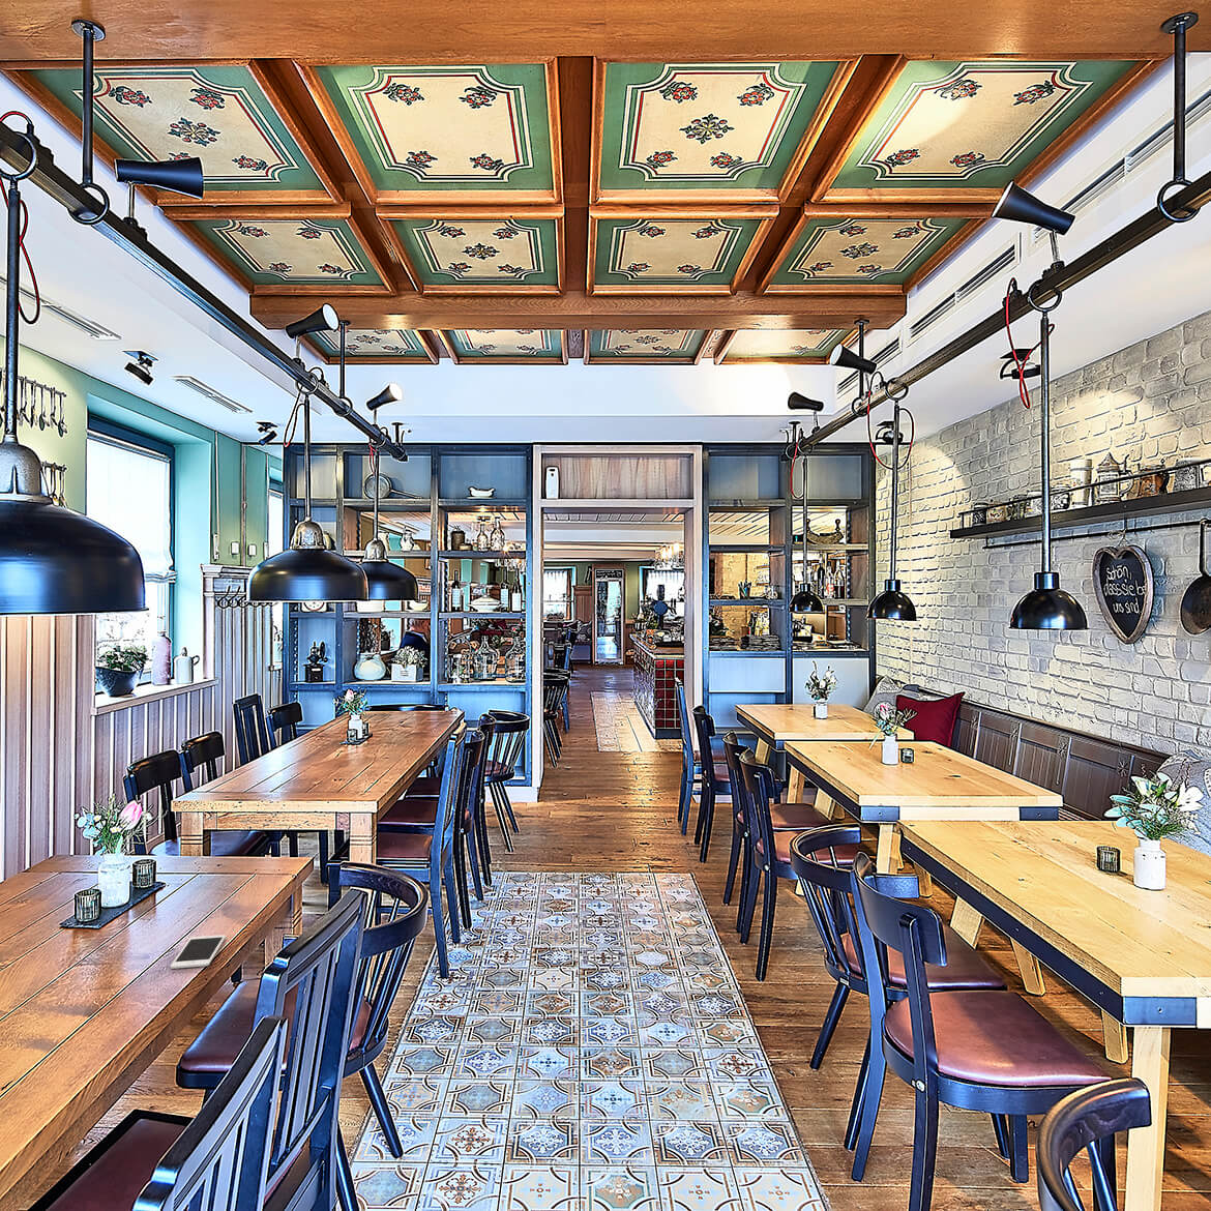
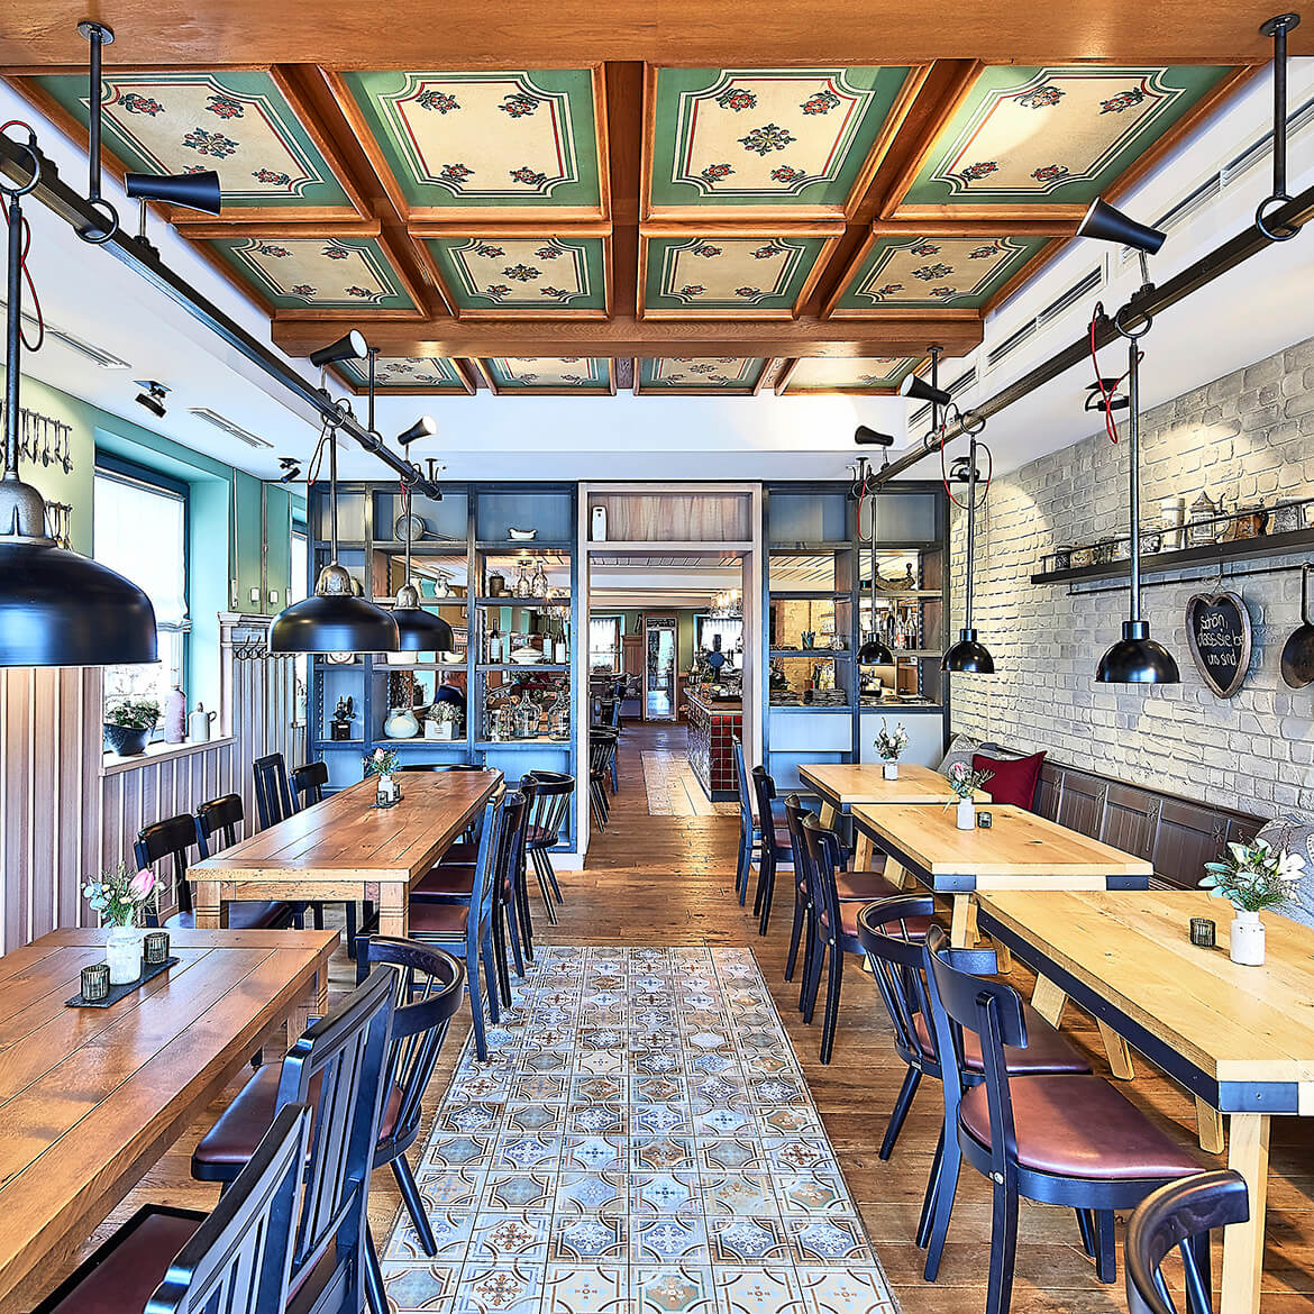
- cell phone [170,934,226,970]
